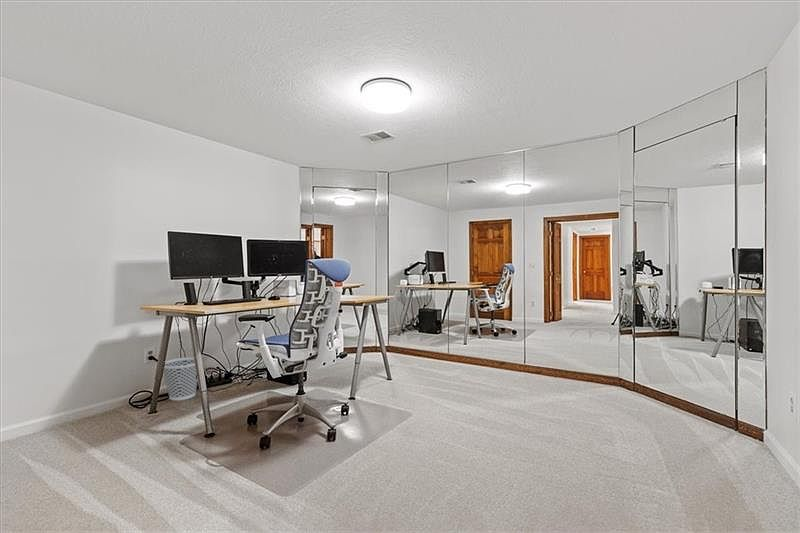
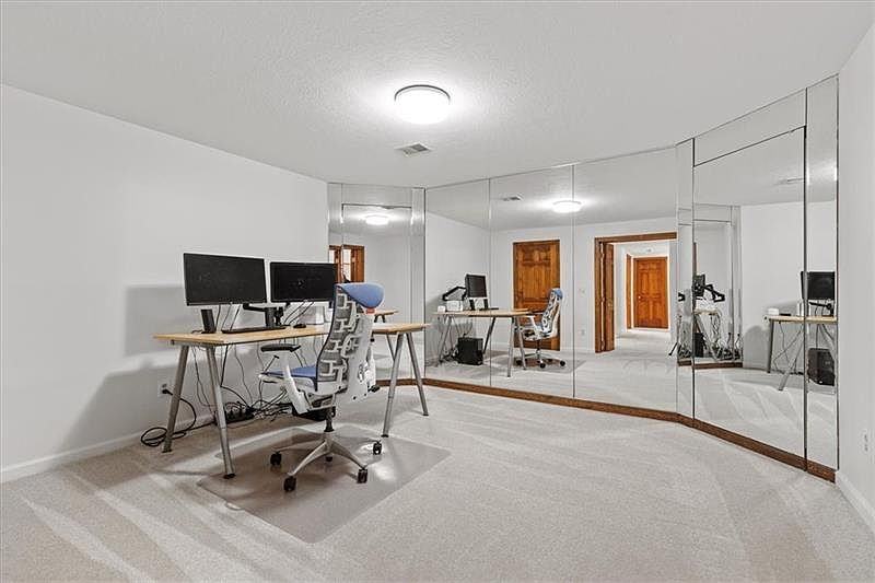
- wastebasket [163,356,198,401]
